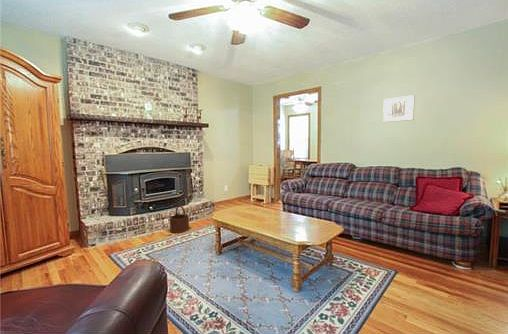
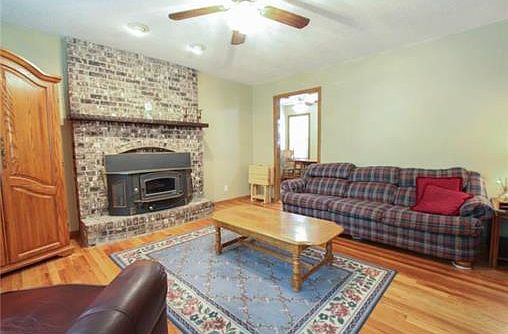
- wooden bucket [169,204,190,234]
- wall art [382,94,416,123]
